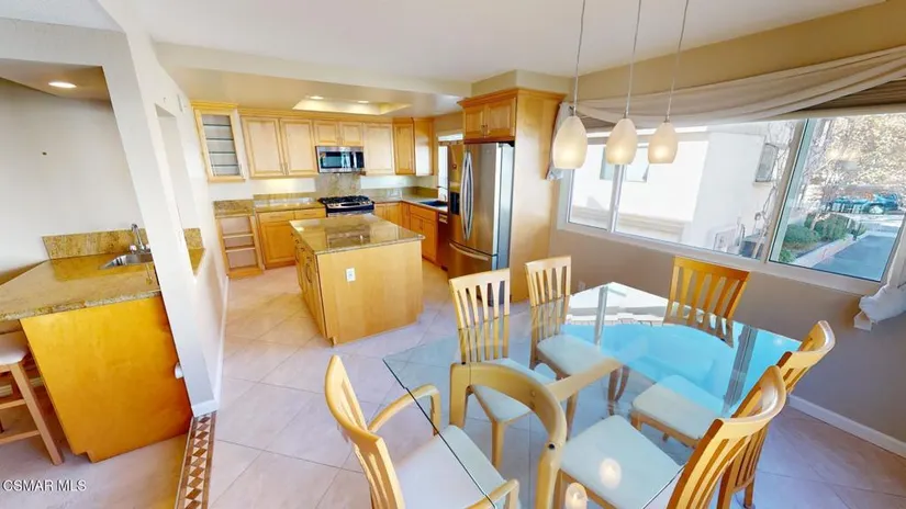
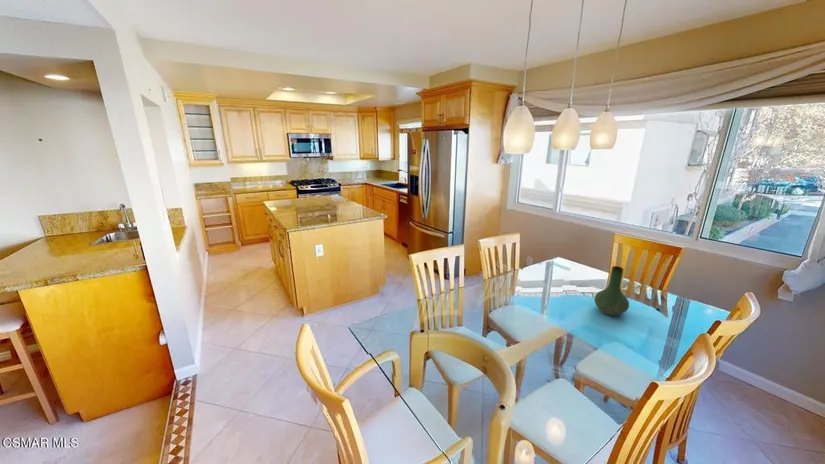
+ vase [593,265,630,317]
